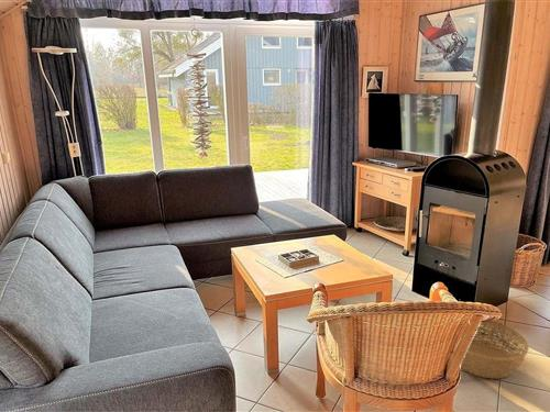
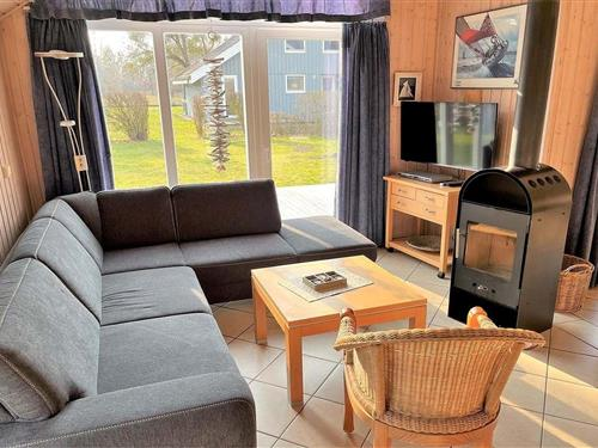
- basket [460,319,530,380]
